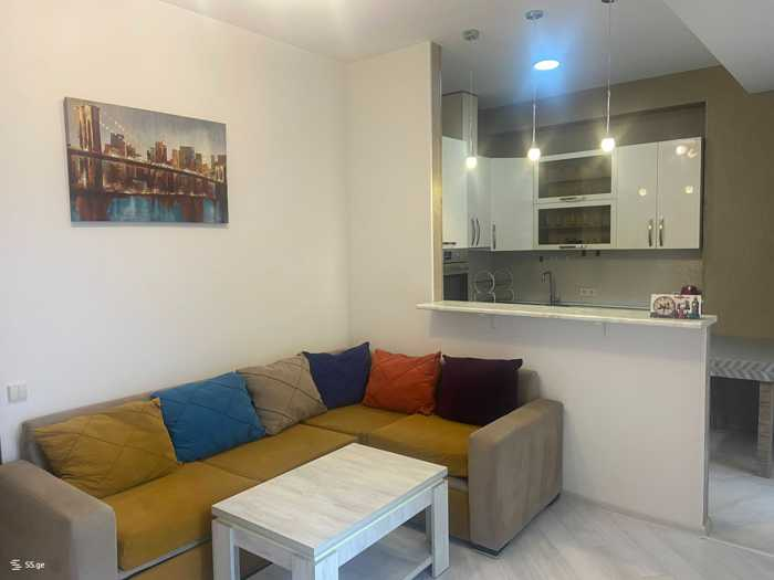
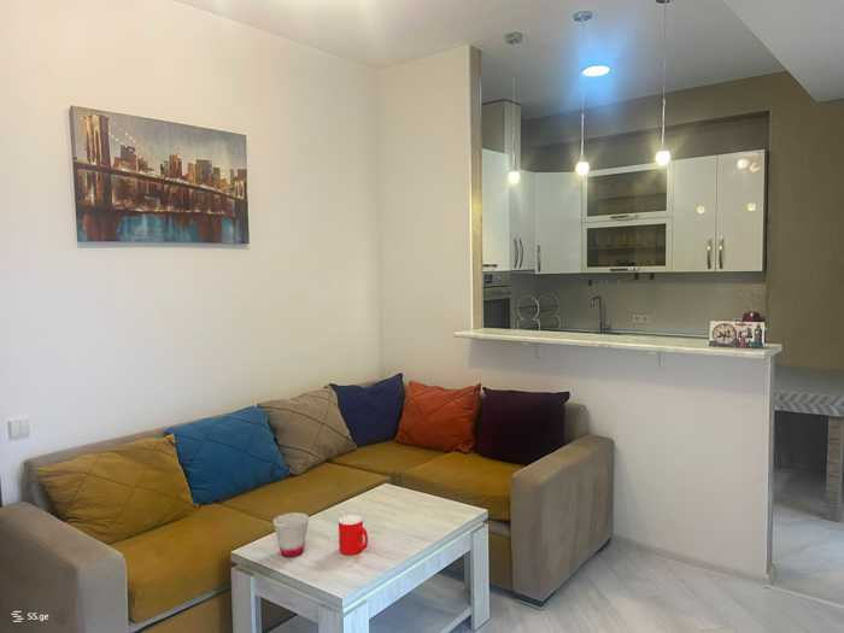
+ cup [338,514,369,556]
+ cup [272,511,310,558]
